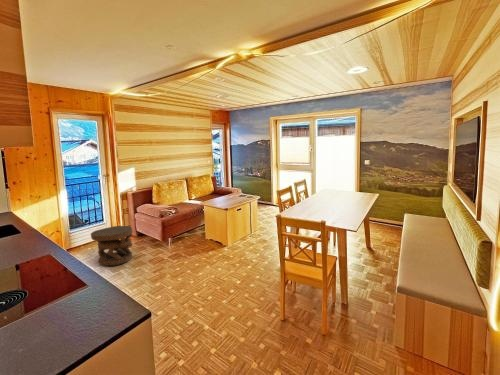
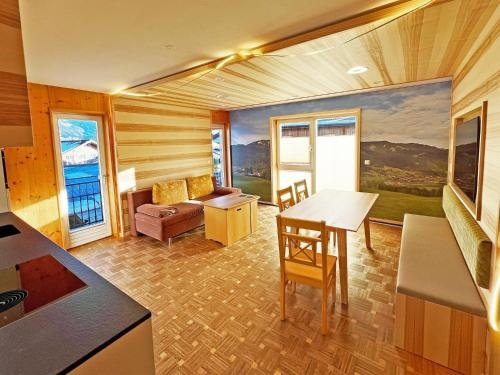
- carved stool [90,225,134,267]
